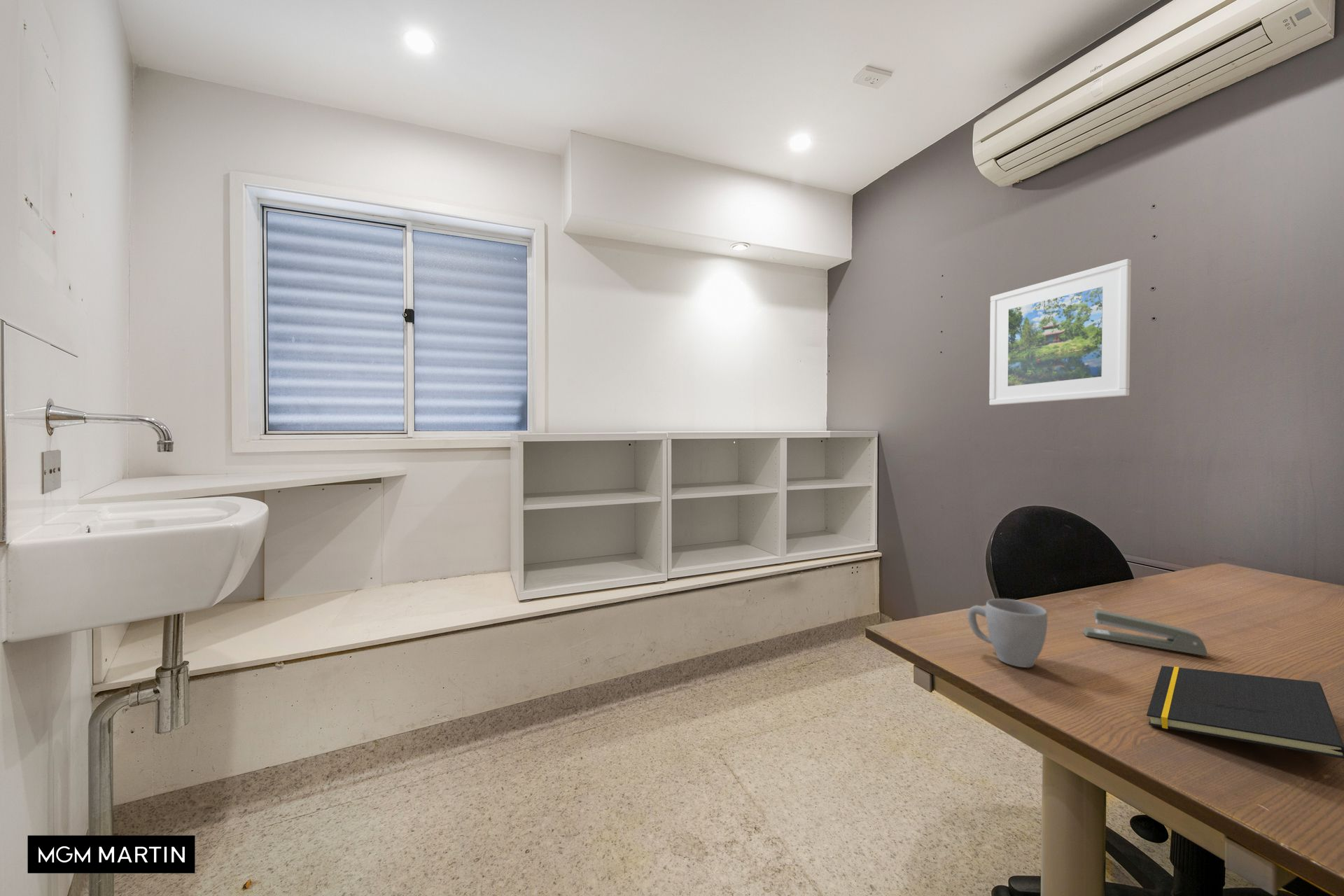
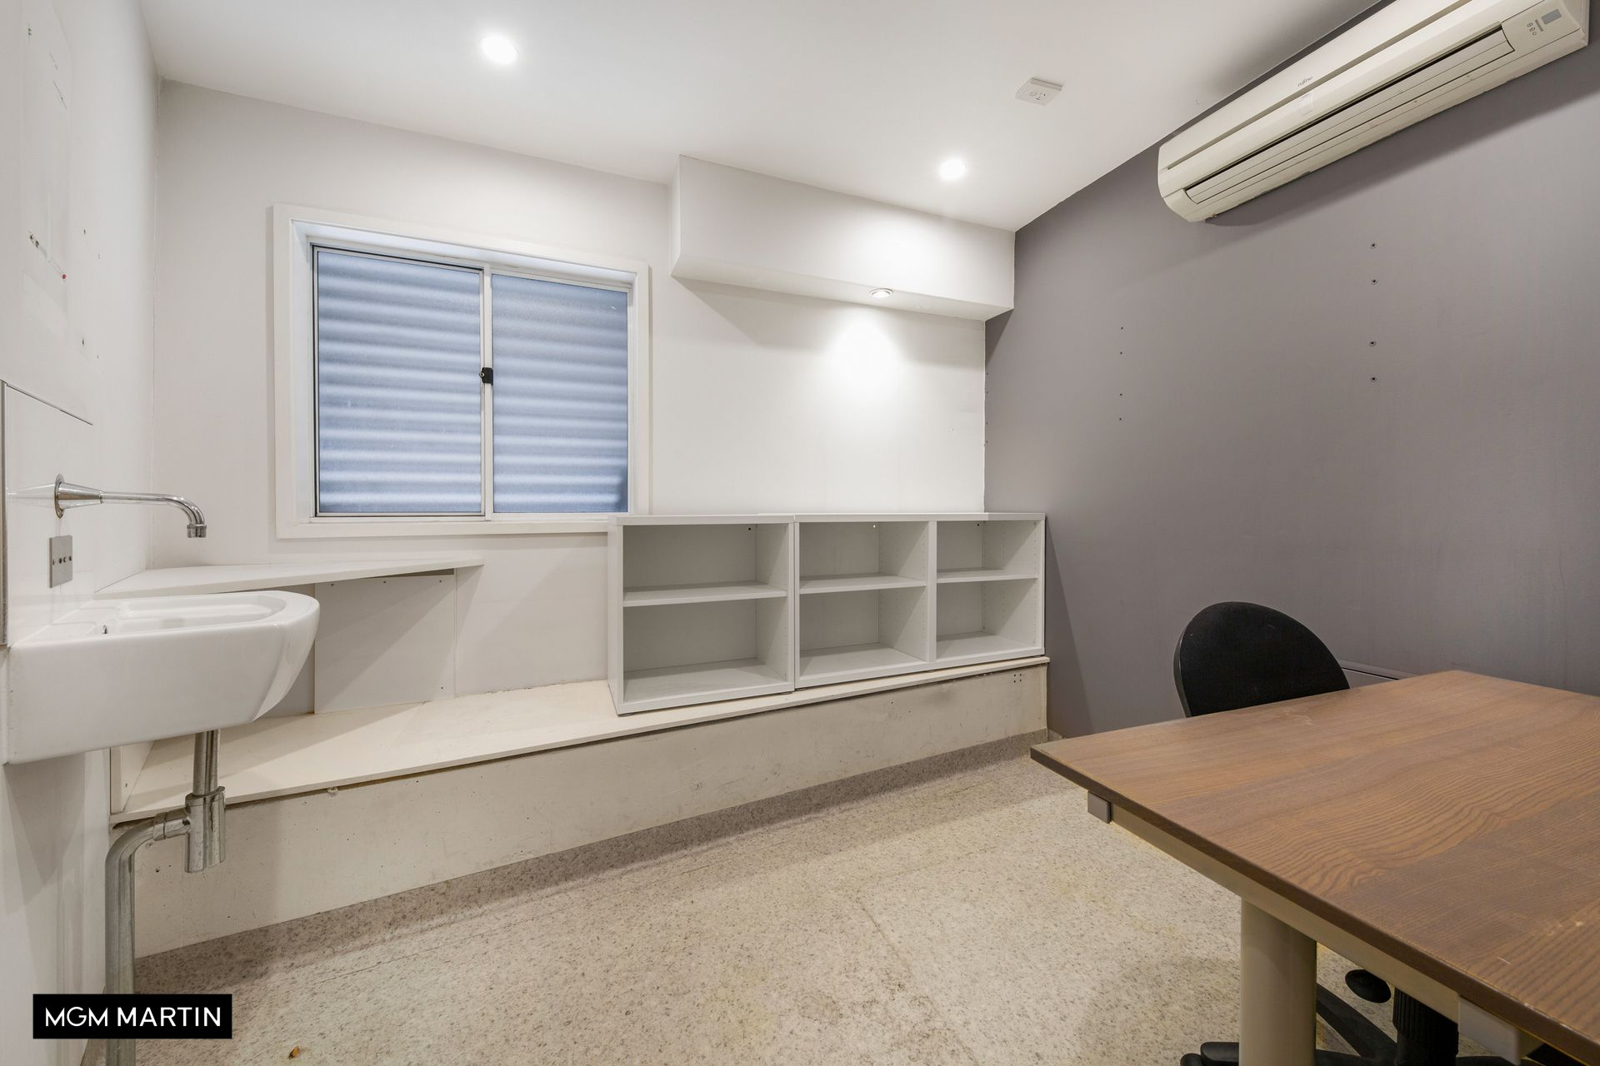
- mug [967,598,1048,668]
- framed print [988,258,1132,406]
- stapler [1082,609,1209,657]
- notepad [1146,665,1344,759]
